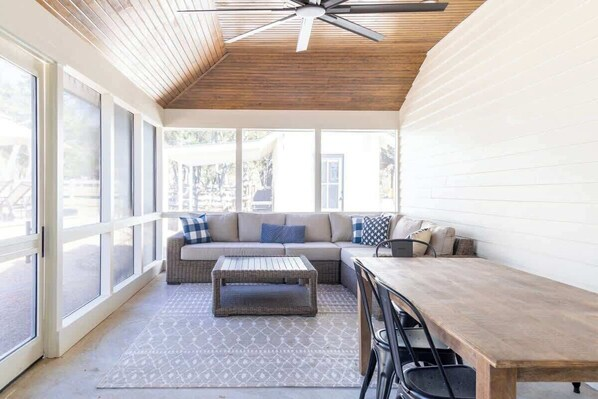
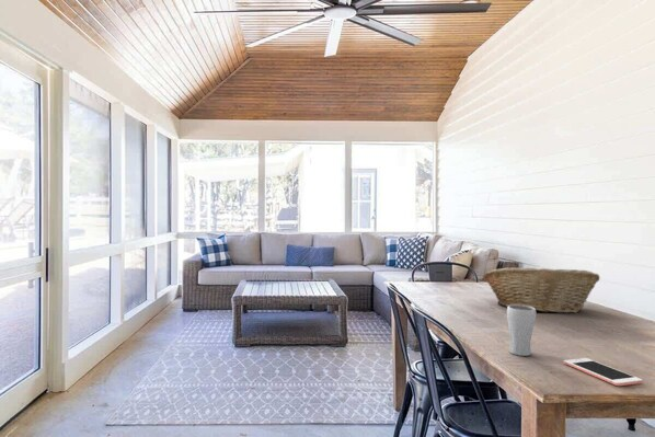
+ cell phone [563,357,643,387]
+ fruit basket [482,266,601,314]
+ drinking glass [506,304,537,357]
